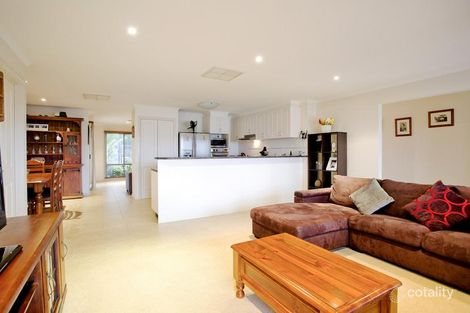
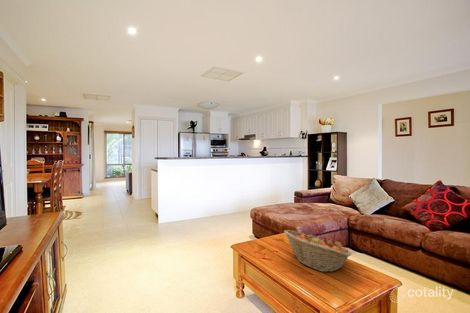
+ fruit basket [283,229,352,273]
